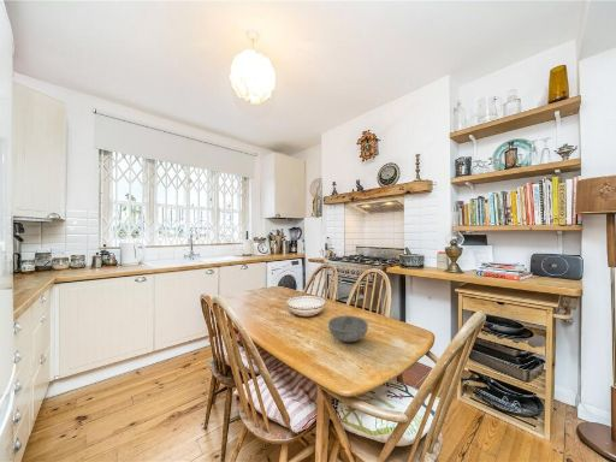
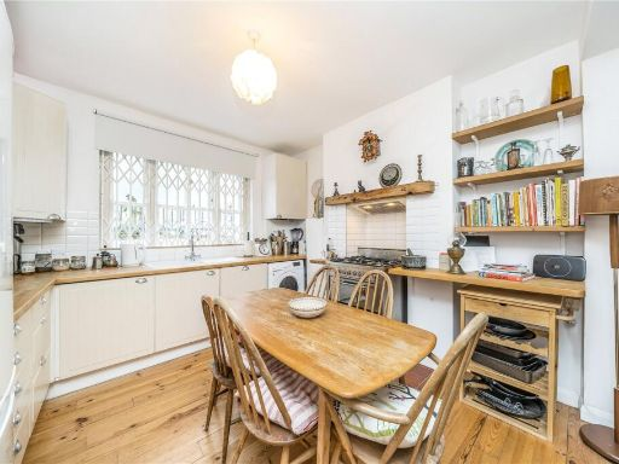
- bowl [327,314,369,343]
